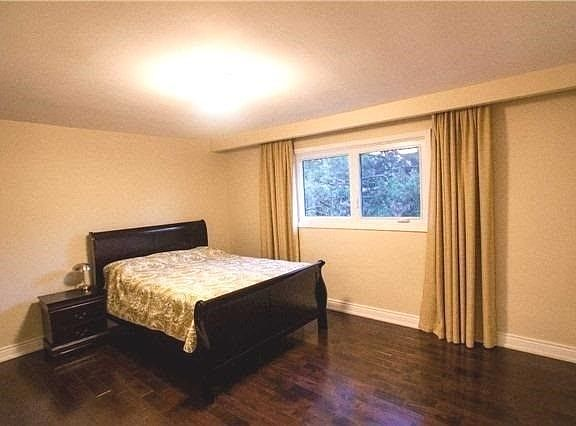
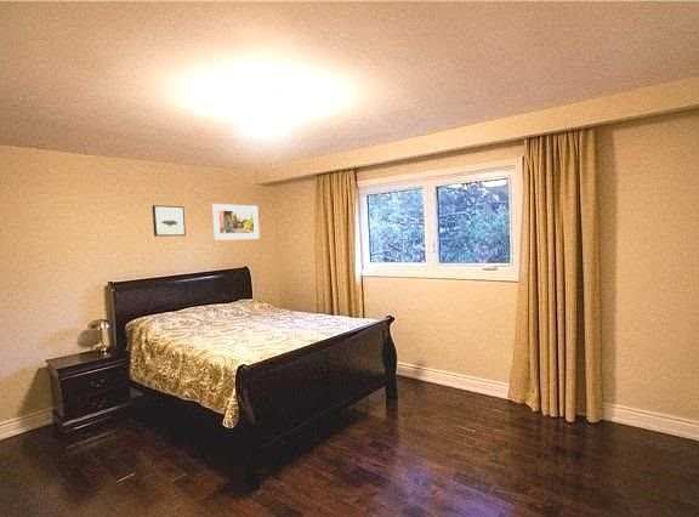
+ wall art [152,204,187,238]
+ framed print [211,203,261,242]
